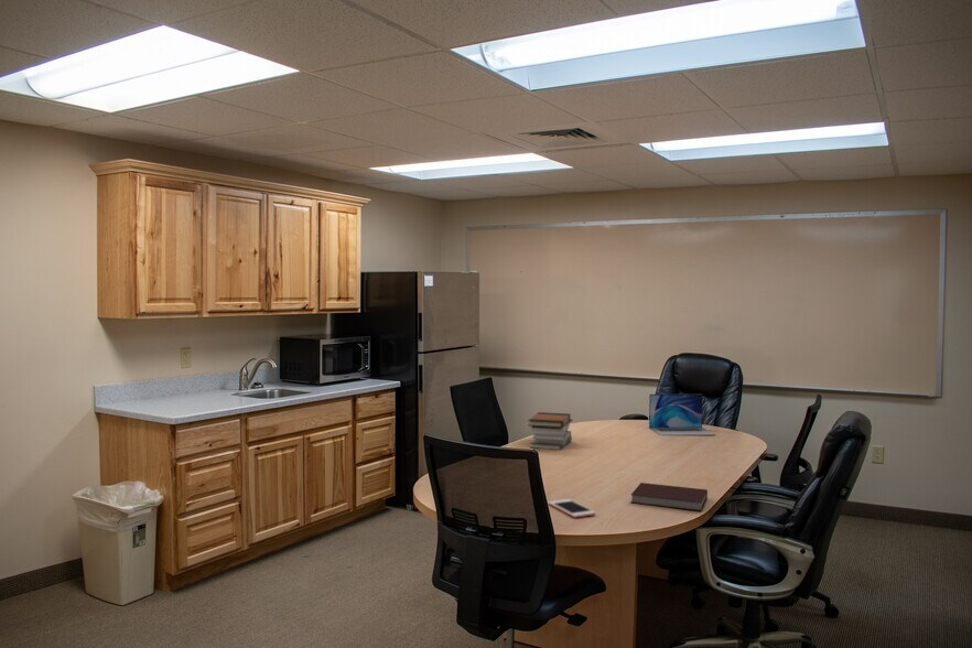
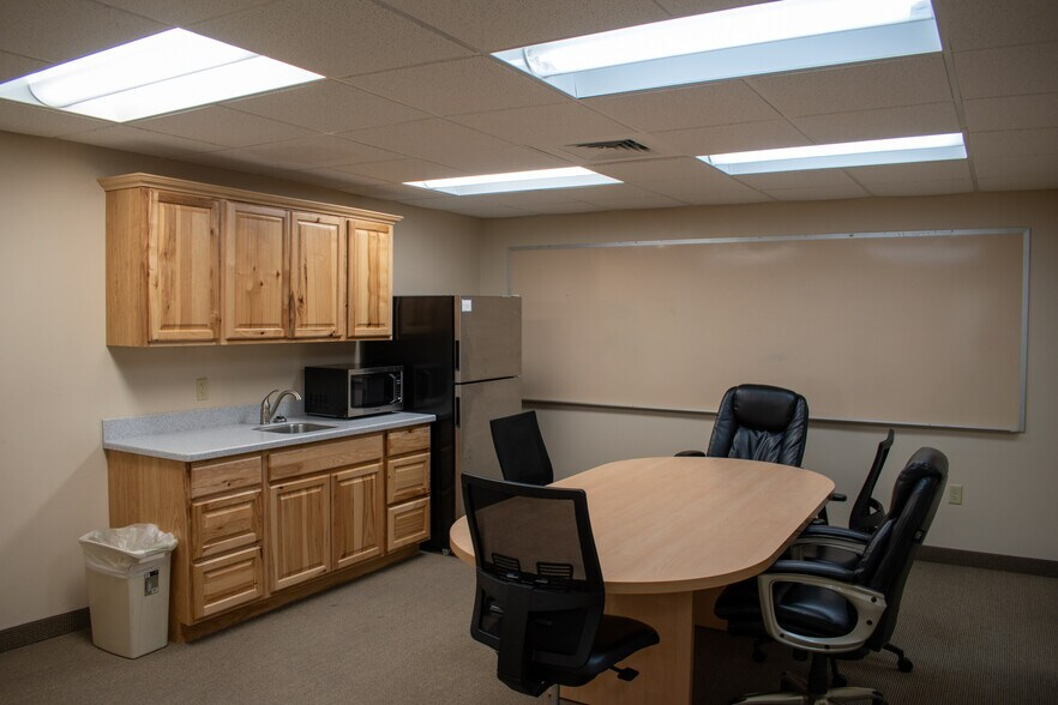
- book stack [527,411,573,451]
- laptop [648,393,716,436]
- cell phone [548,498,596,519]
- notebook [630,482,709,512]
